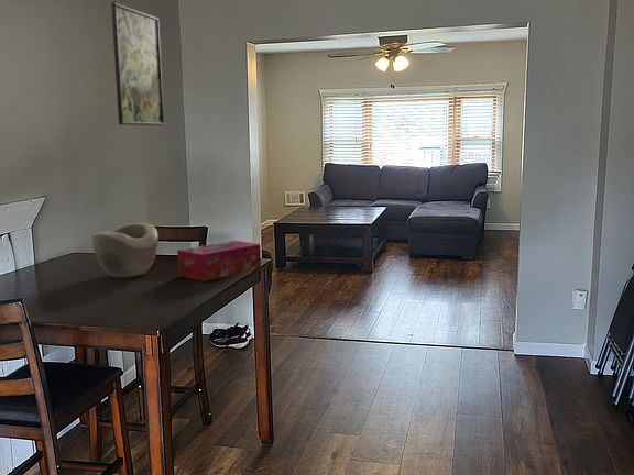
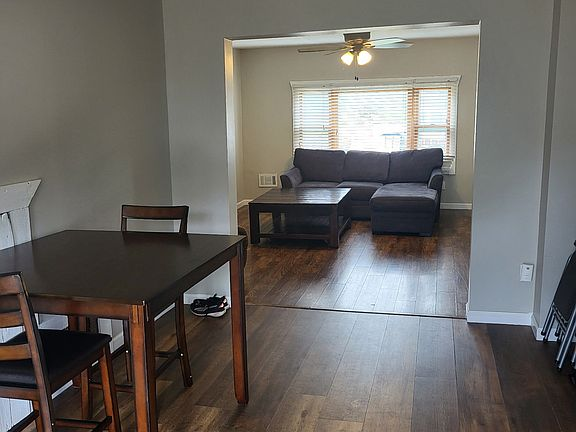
- decorative bowl [91,222,160,278]
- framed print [110,1,165,126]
- tissue box [176,240,262,283]
